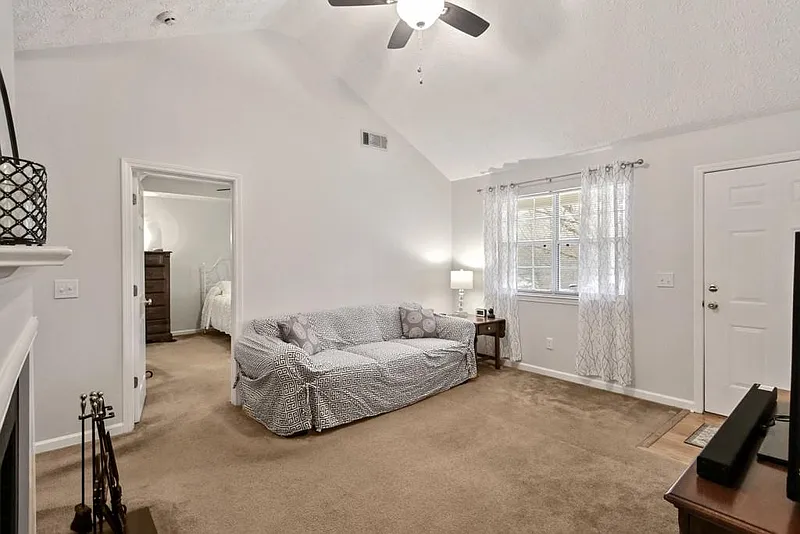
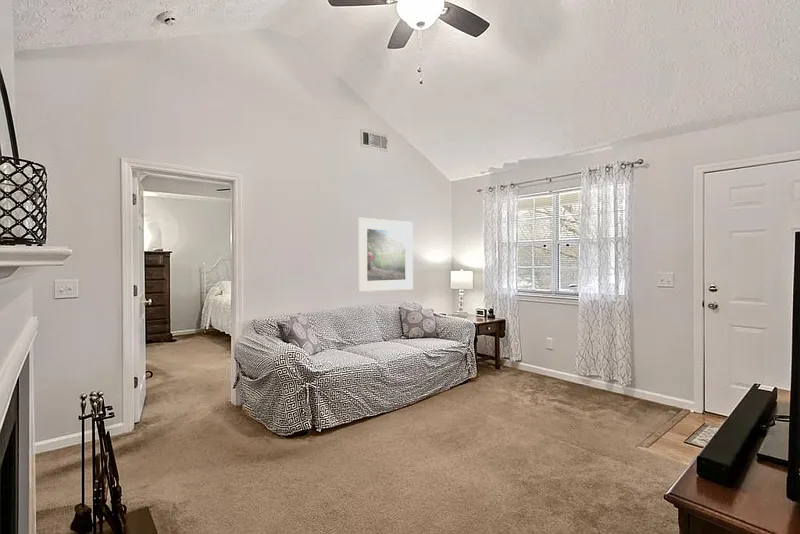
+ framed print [357,217,414,293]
